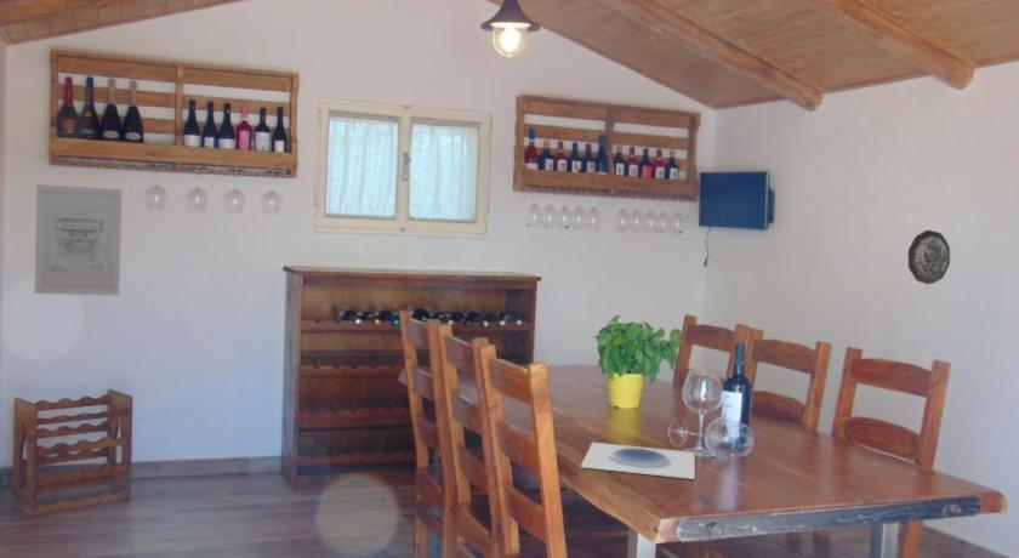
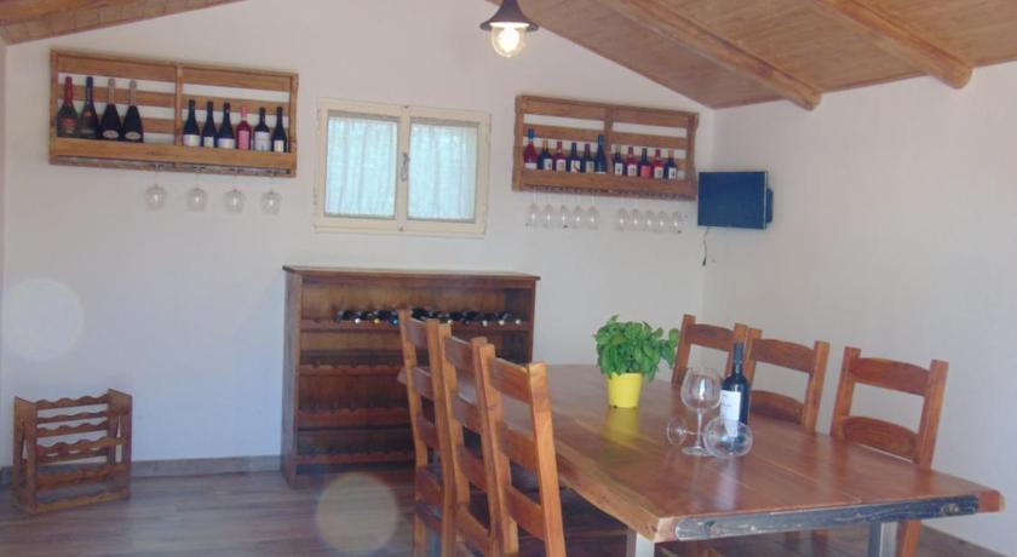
- plate [579,442,696,480]
- wall art [33,183,124,297]
- decorative plate [906,229,951,285]
